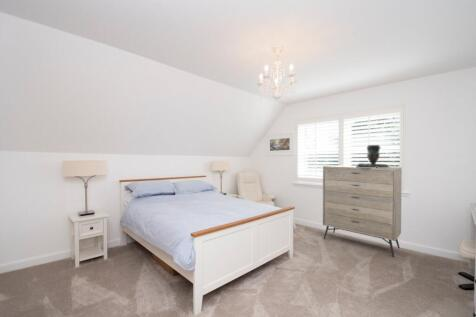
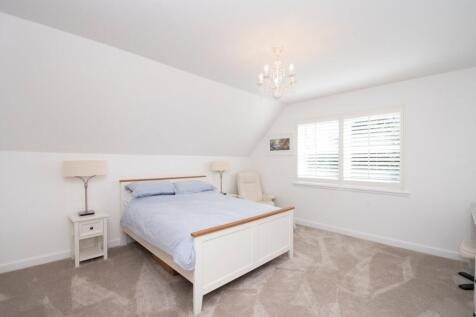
- dresser [322,164,403,258]
- decorative urn [356,144,390,168]
